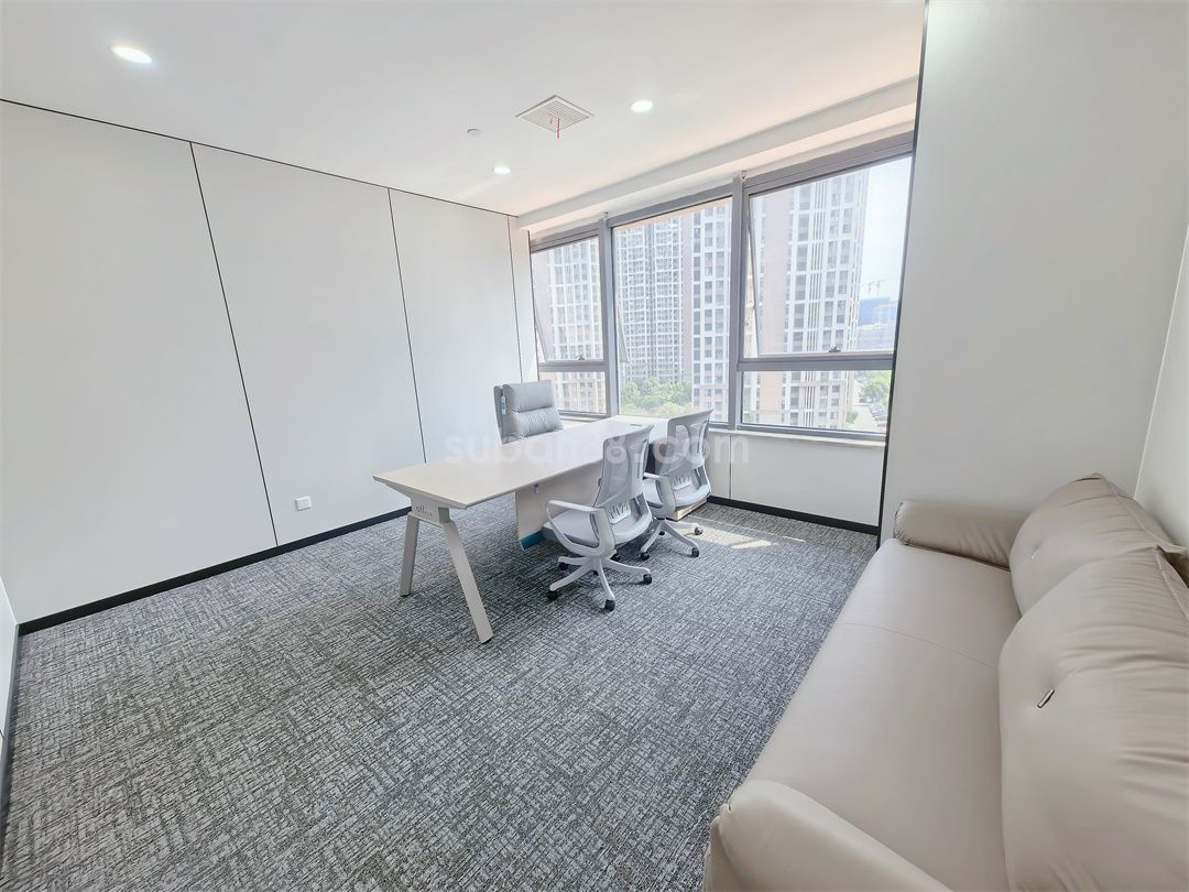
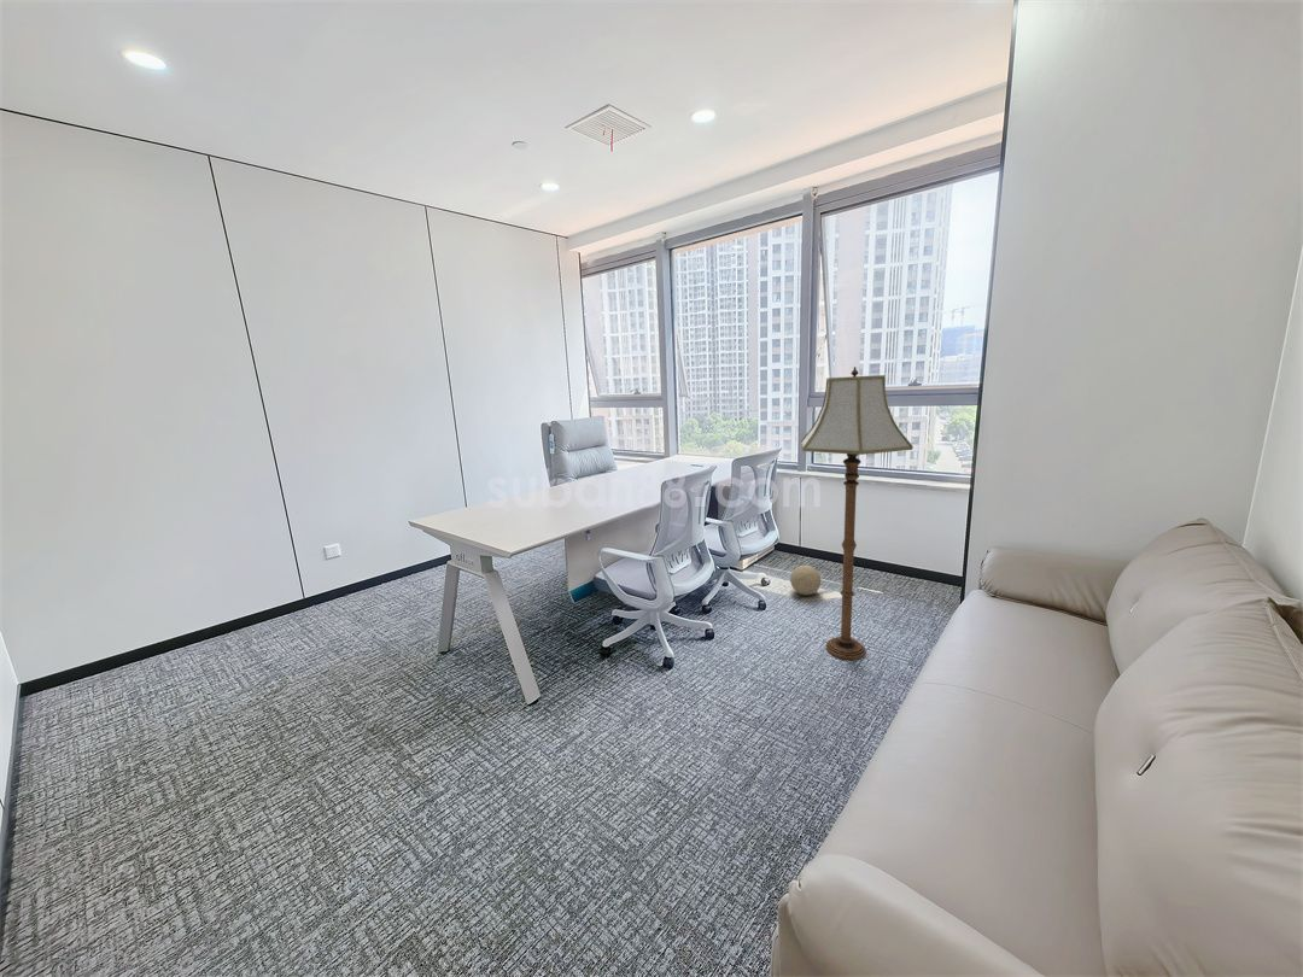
+ decorative ball [789,564,823,596]
+ floor lamp [800,365,915,661]
